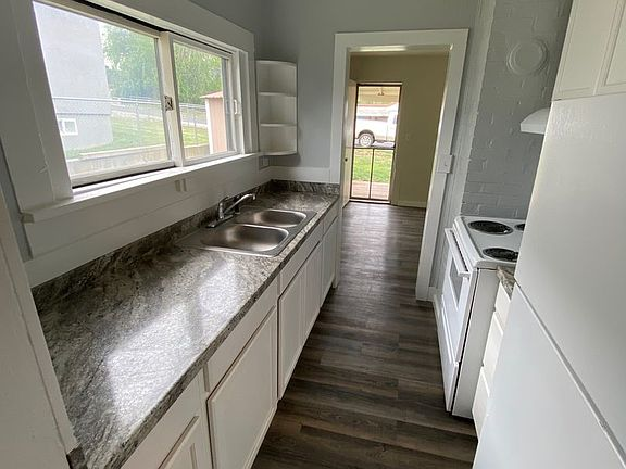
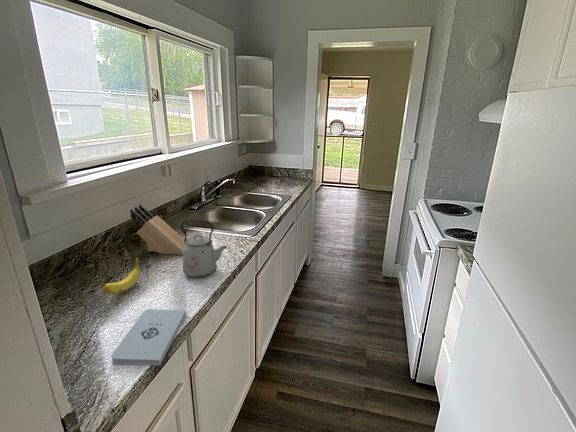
+ banana [102,257,140,295]
+ notepad [110,308,187,366]
+ kettle [180,218,228,279]
+ knife block [129,203,187,256]
